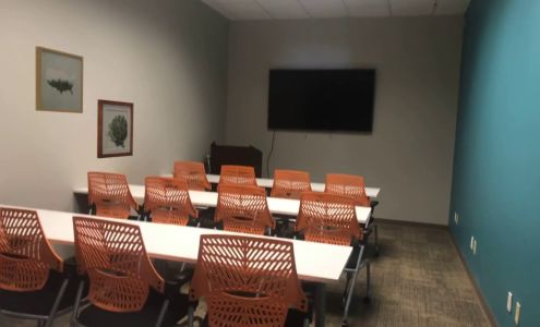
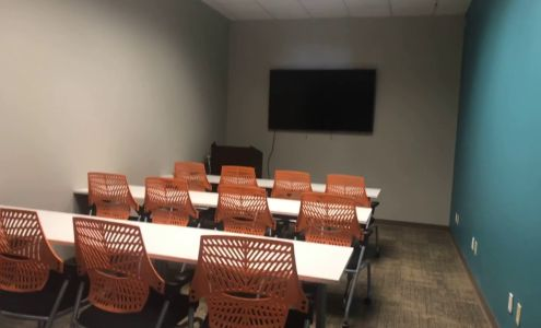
- wall art [96,98,135,159]
- wall art [35,45,84,114]
